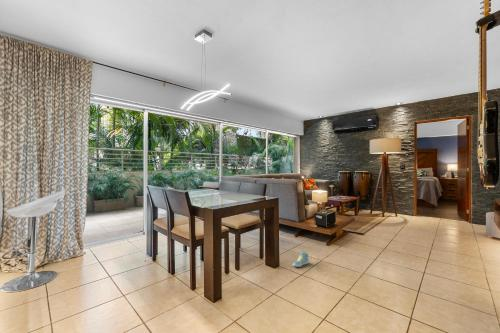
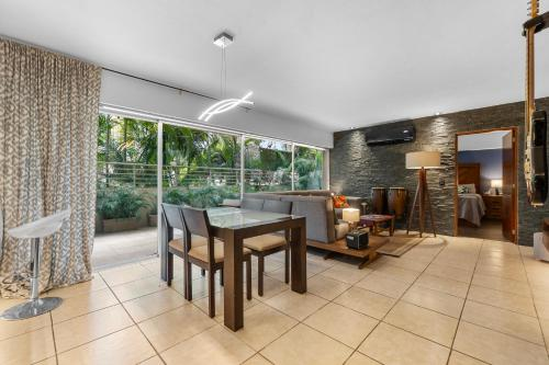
- sneaker [292,250,310,268]
